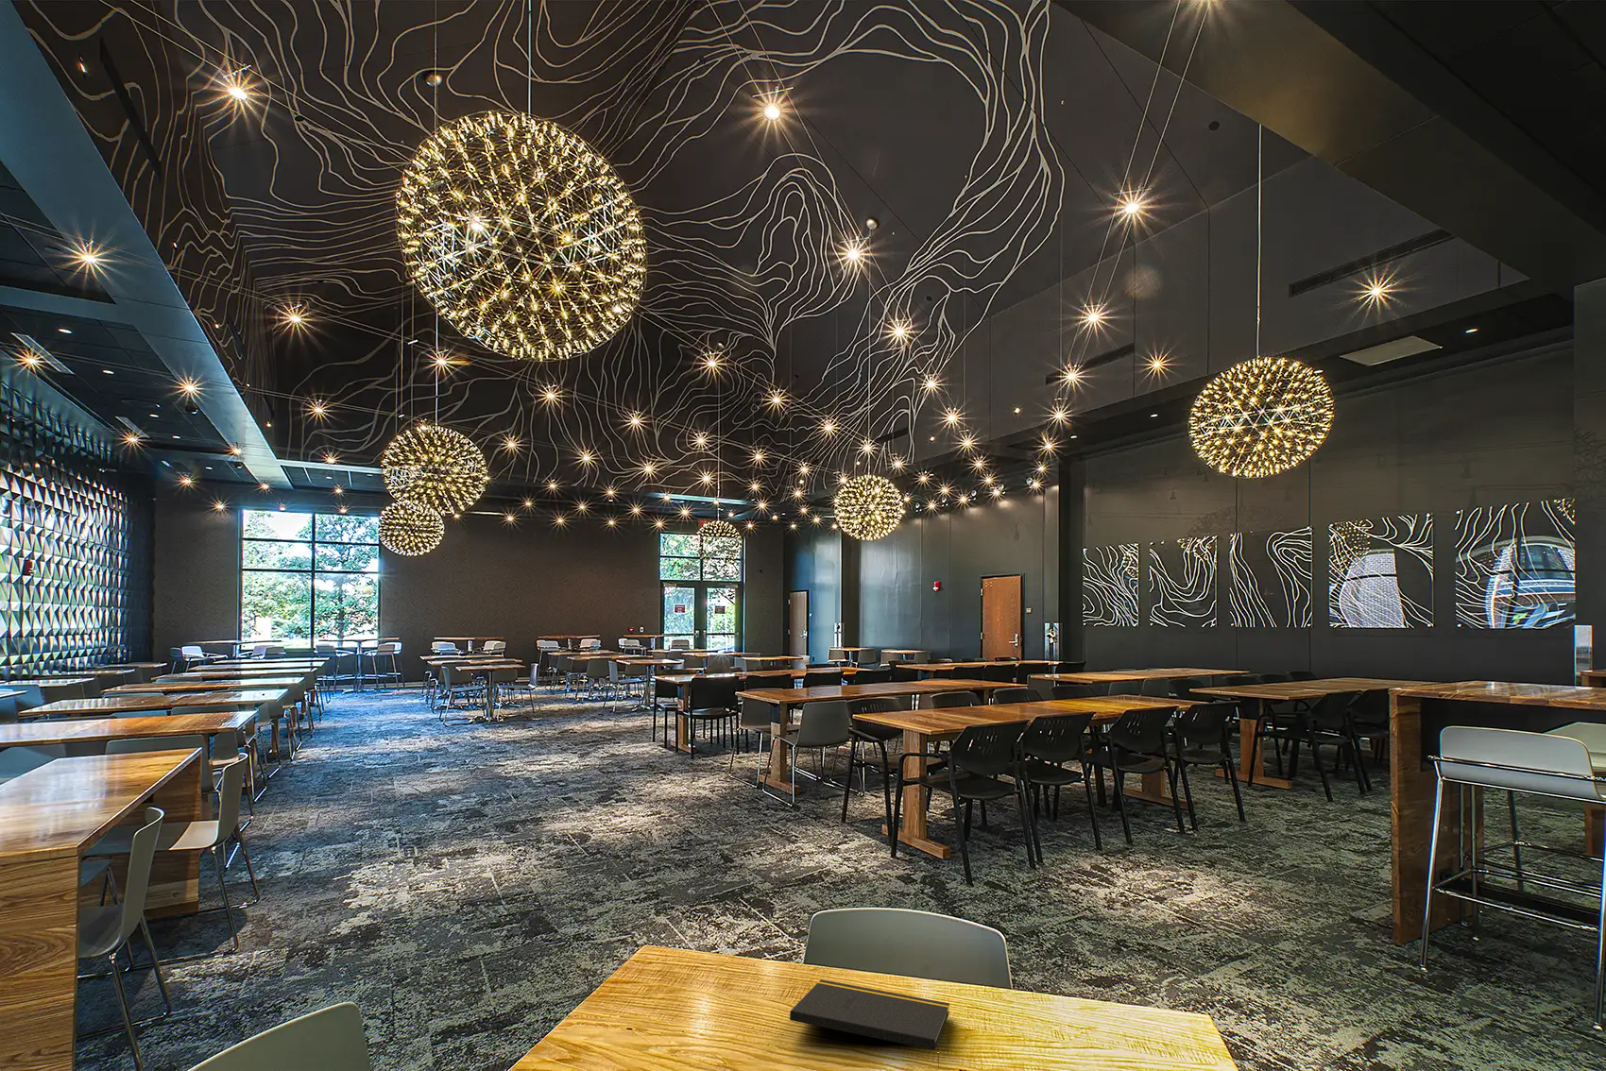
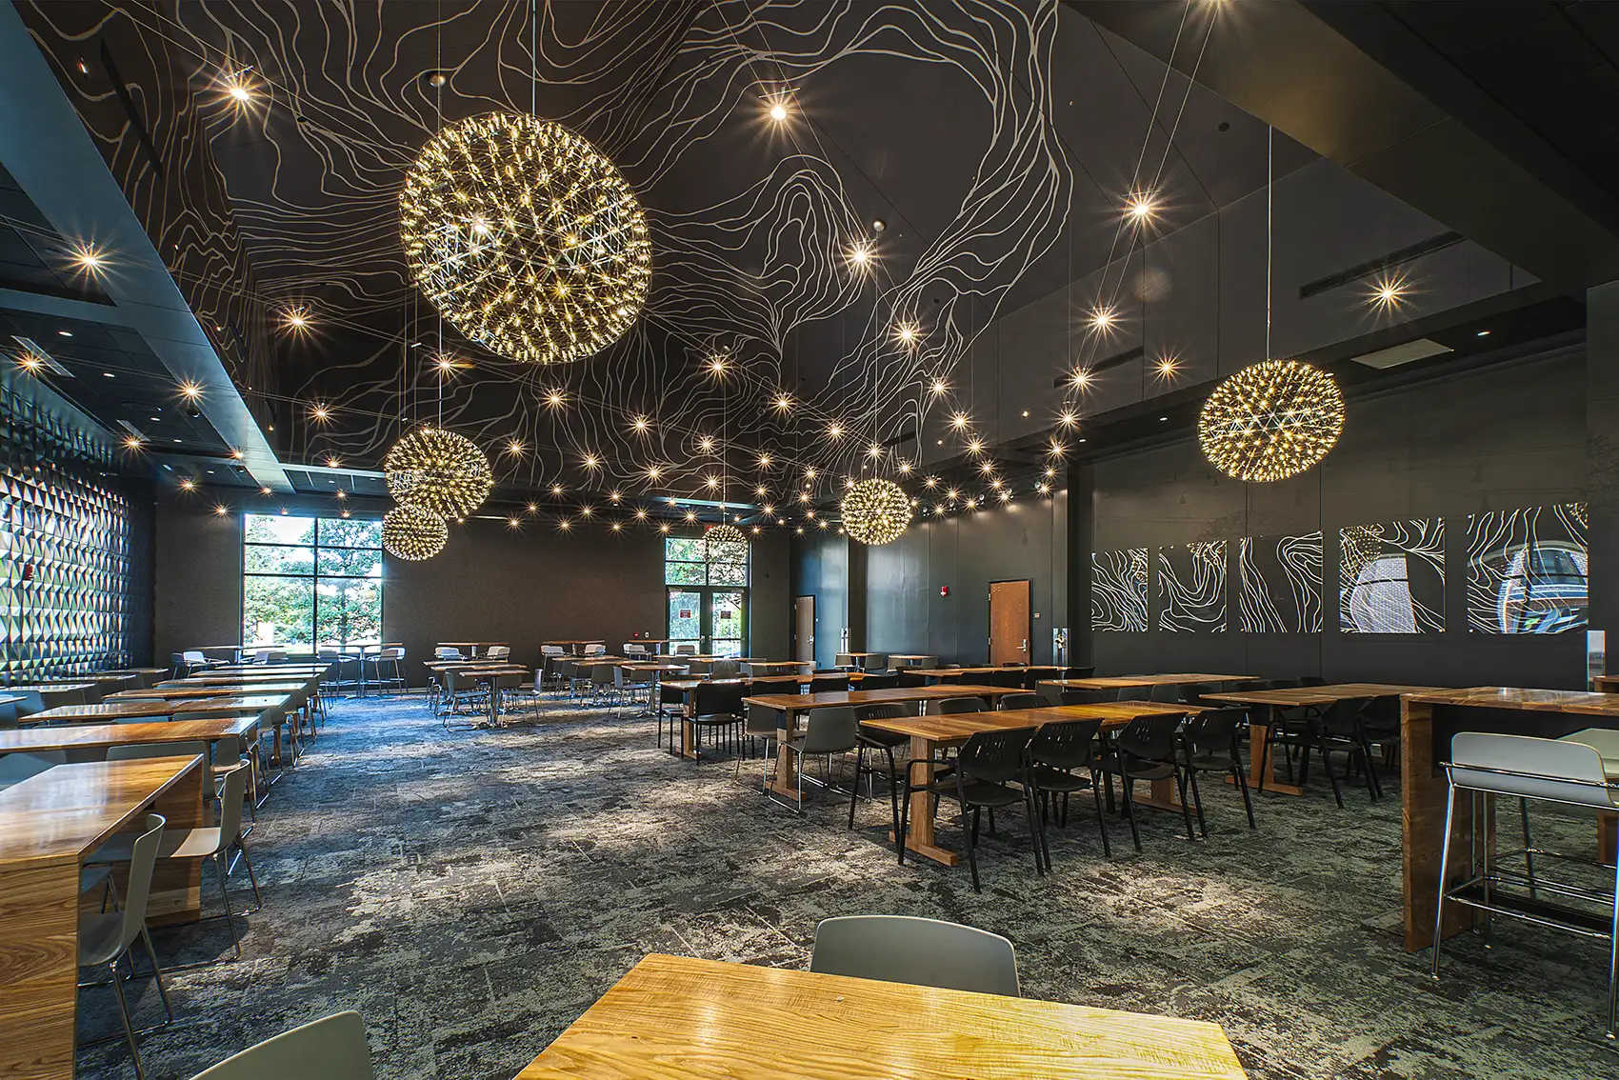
- notepad [789,979,951,1069]
